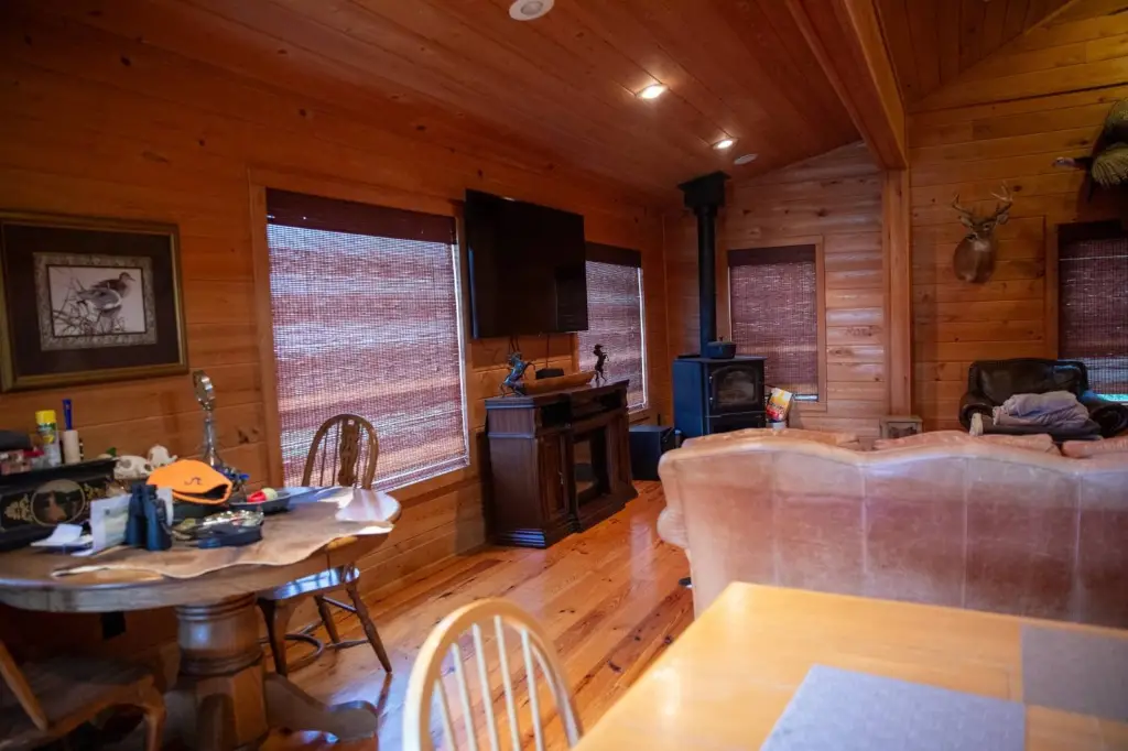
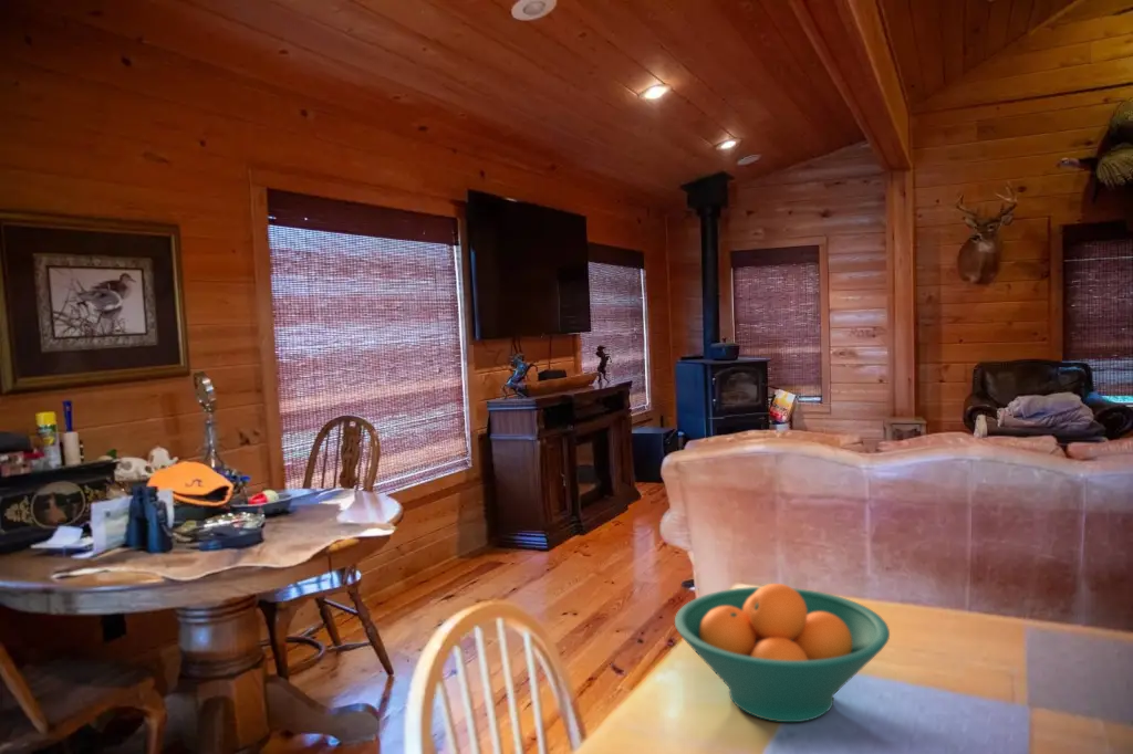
+ fruit bowl [674,583,891,723]
